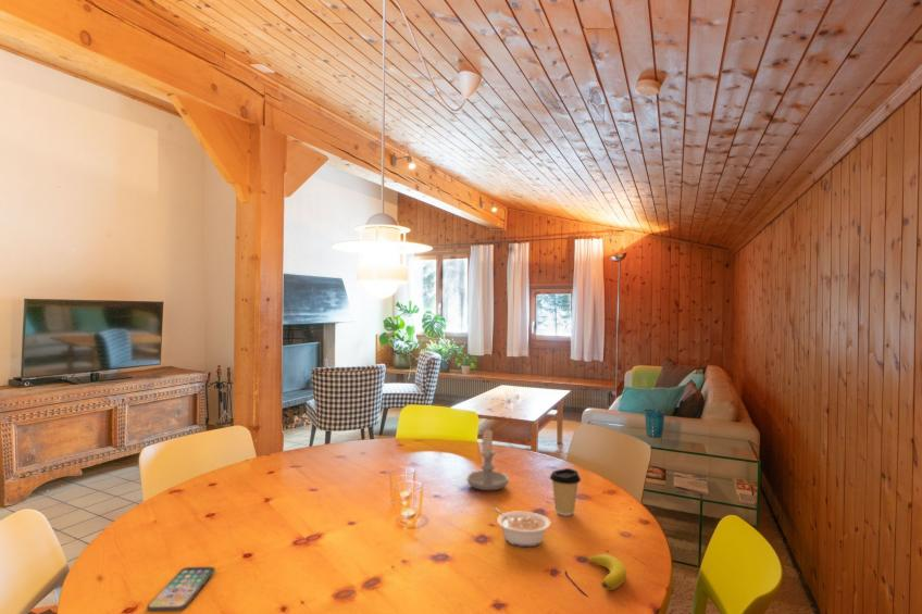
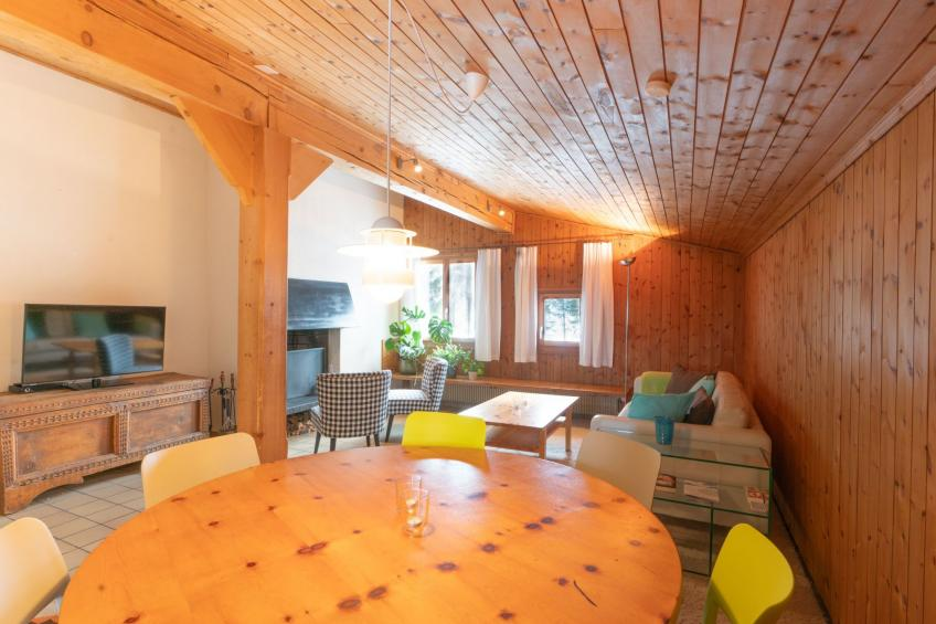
- coffee cup [549,467,582,516]
- banana [587,553,627,591]
- legume [491,506,551,548]
- smartphone [146,566,216,613]
- candle [465,426,510,491]
